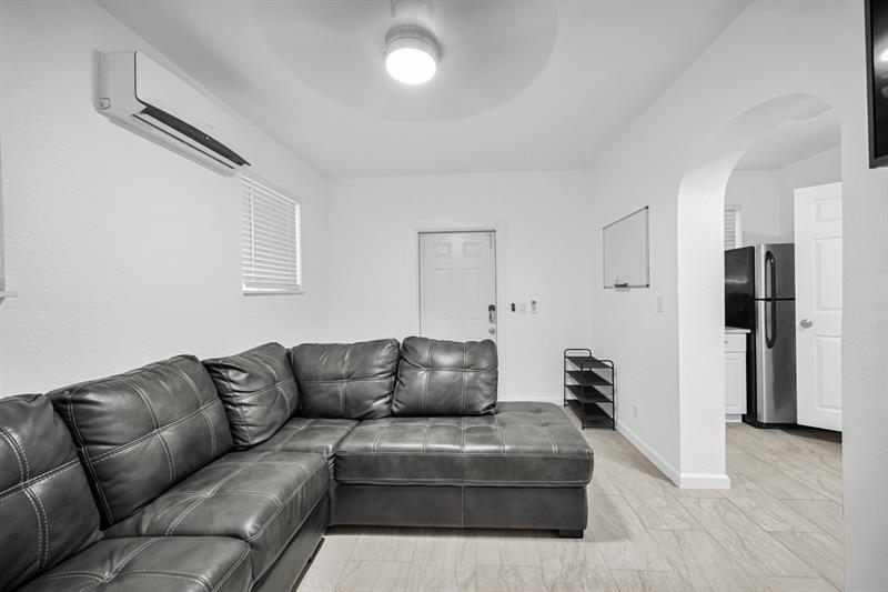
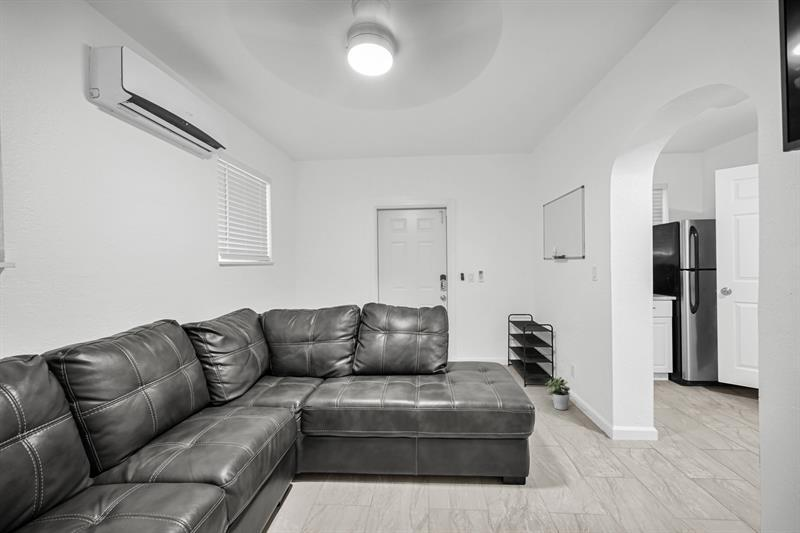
+ potted plant [544,376,571,411]
